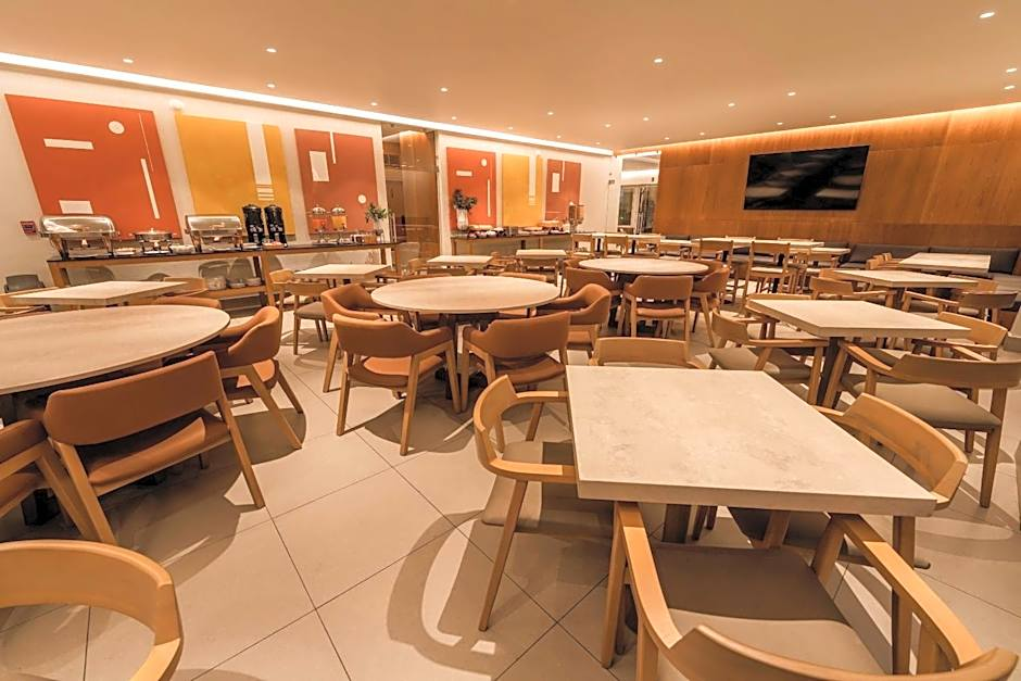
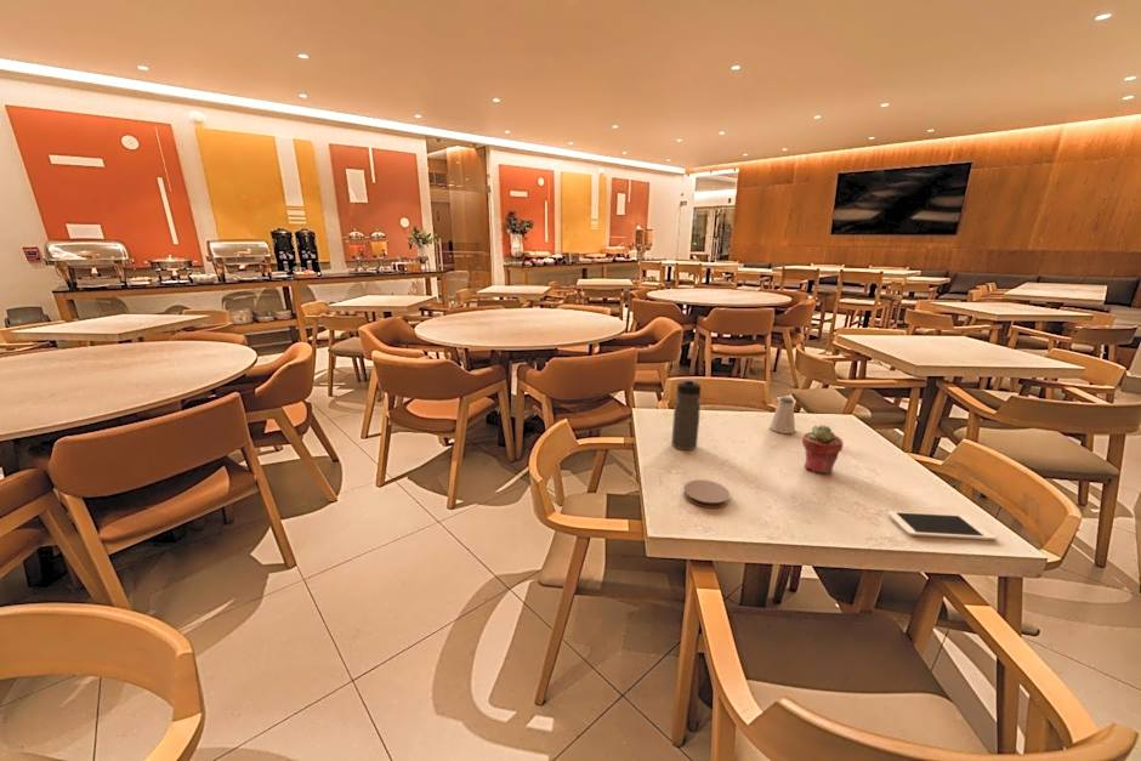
+ saltshaker [768,396,796,435]
+ coaster [682,479,731,510]
+ water bottle [670,377,702,452]
+ cell phone [886,510,998,541]
+ potted succulent [801,424,845,475]
